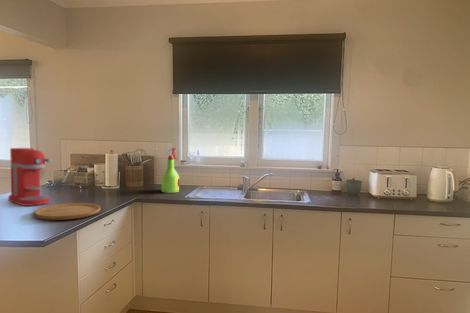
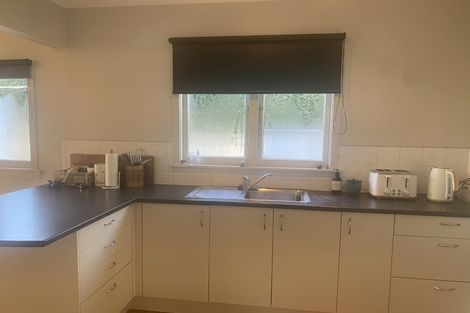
- cutting board [33,202,102,221]
- coffee maker [7,147,53,207]
- spray bottle [161,147,180,194]
